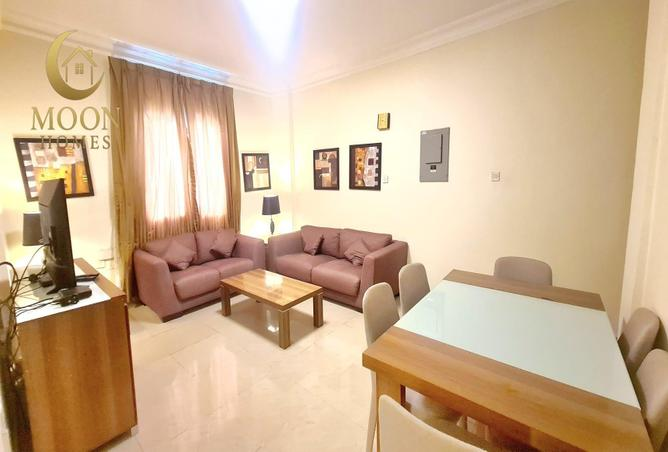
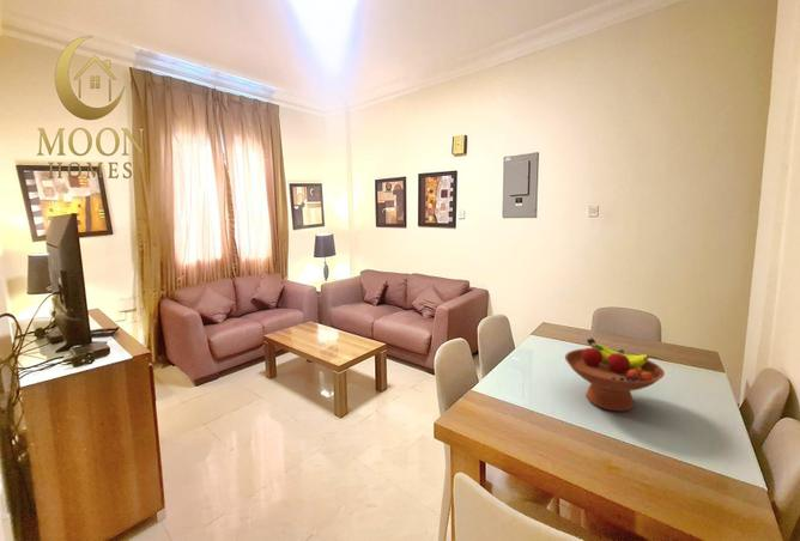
+ fruit bowl [564,338,666,413]
